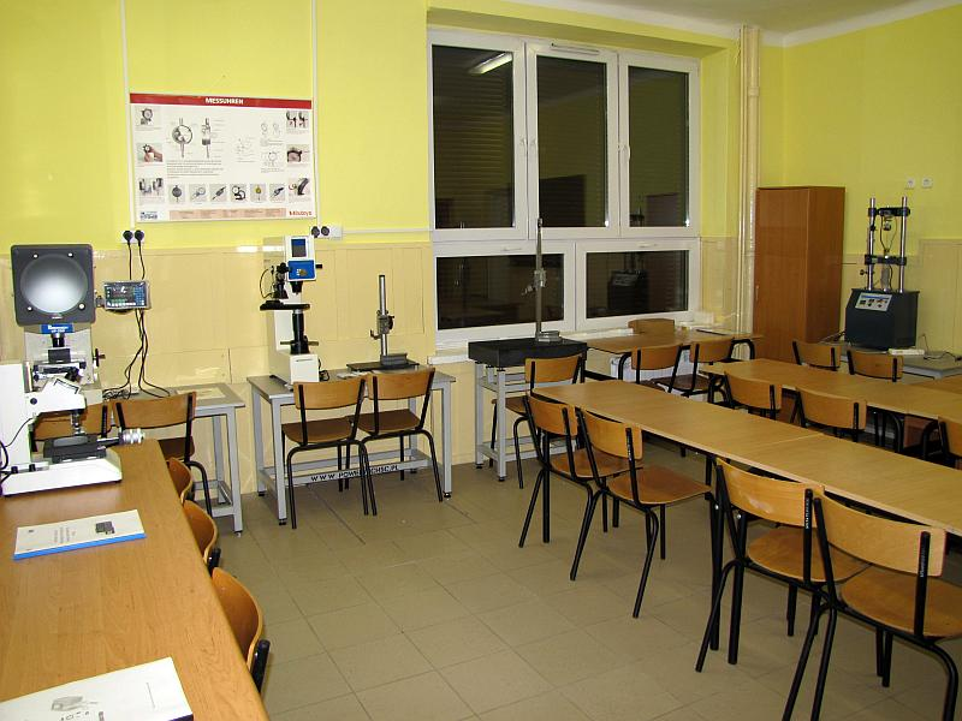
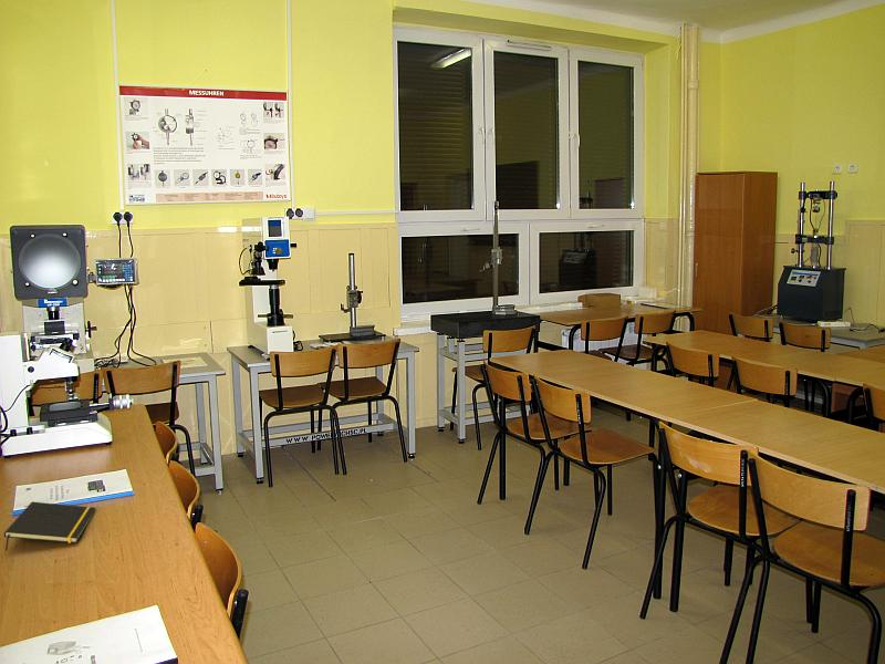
+ notepad [3,500,96,552]
